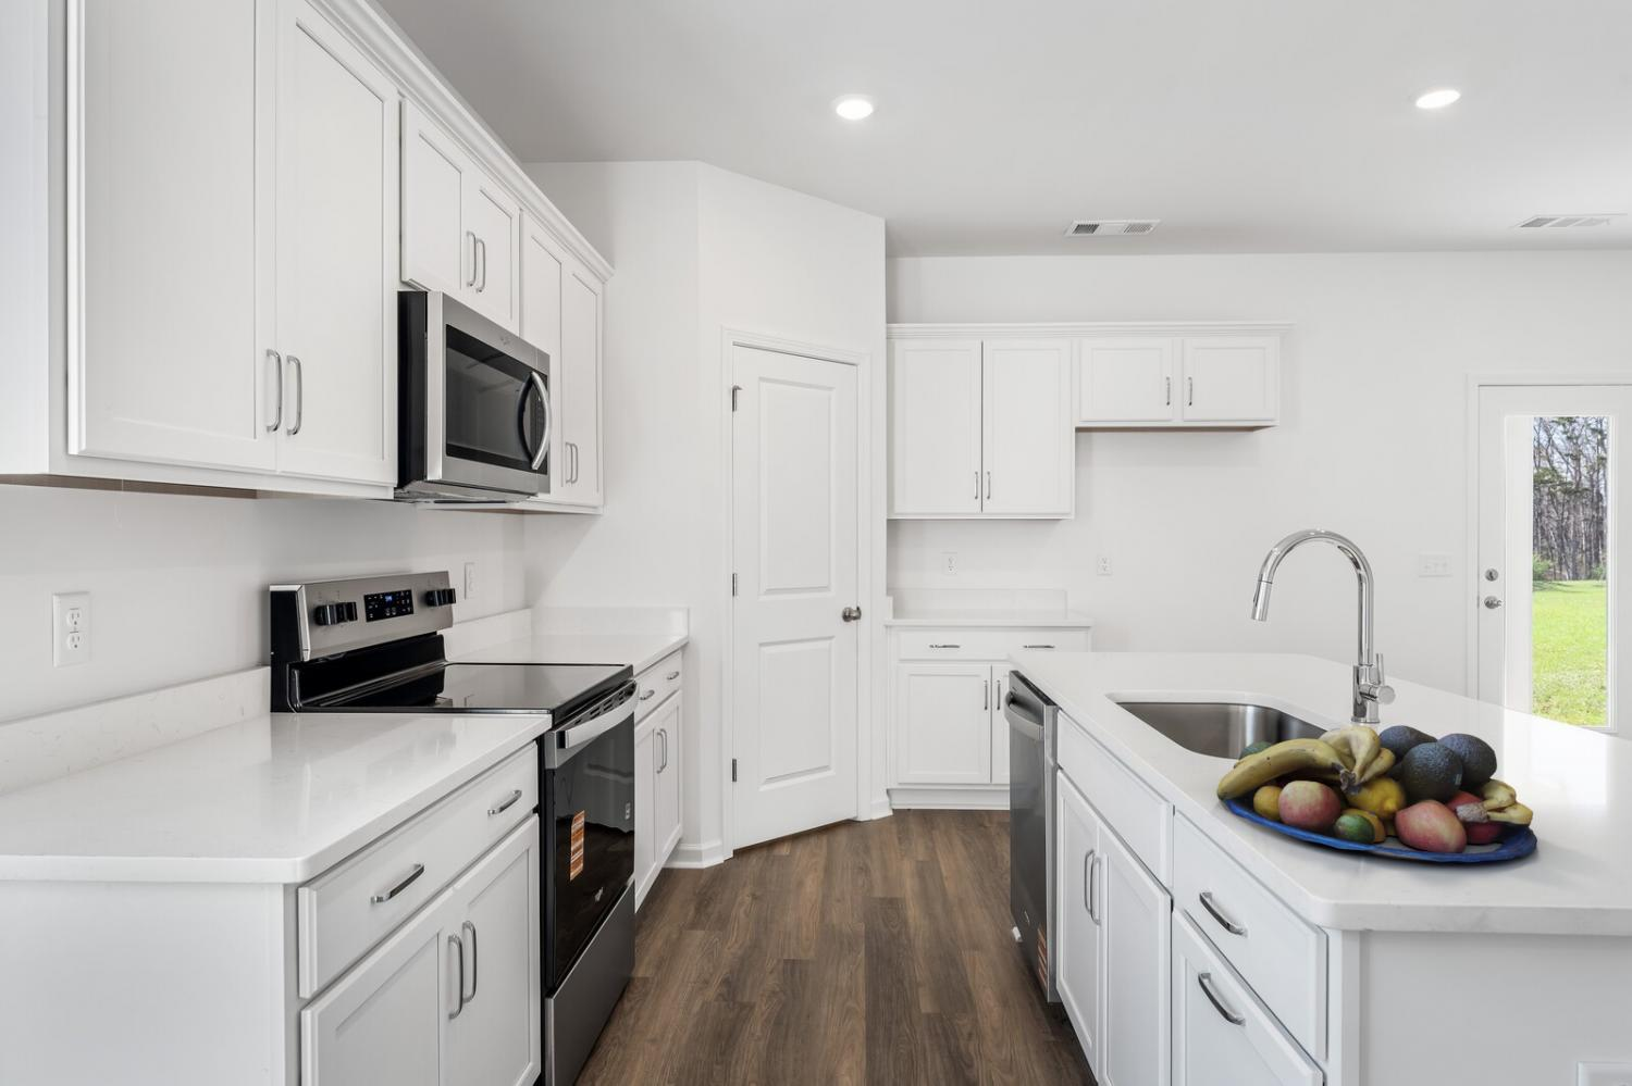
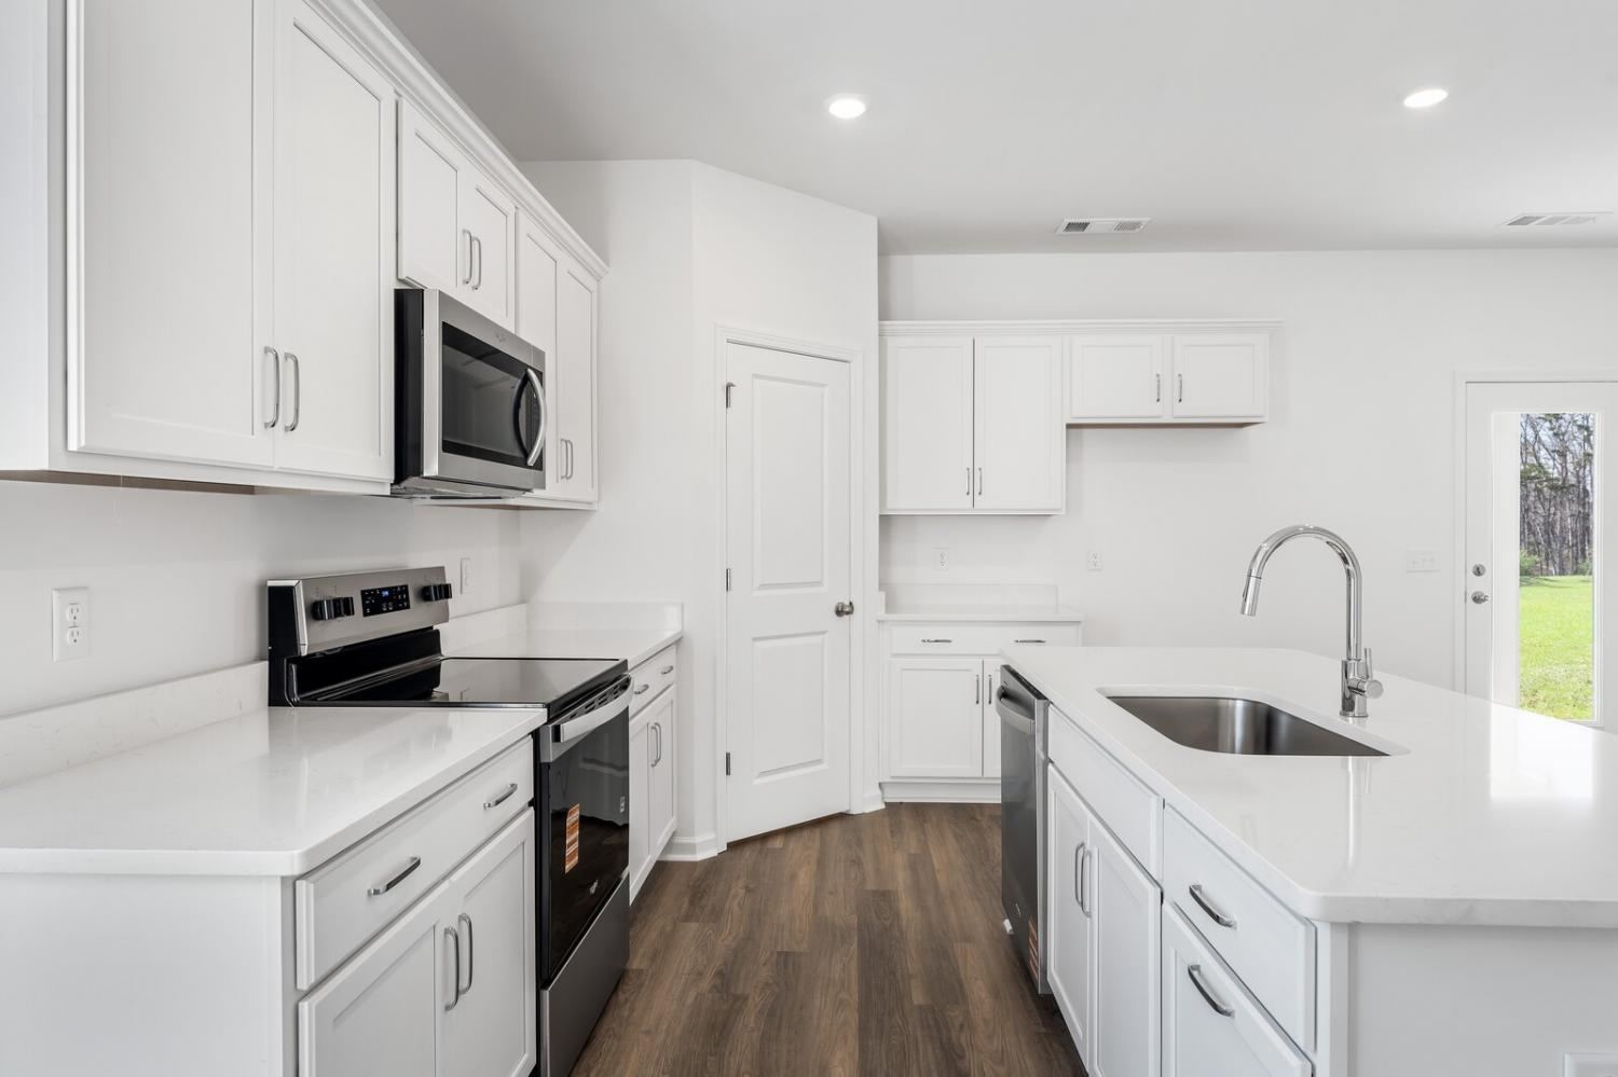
- fruit bowl [1215,724,1539,863]
